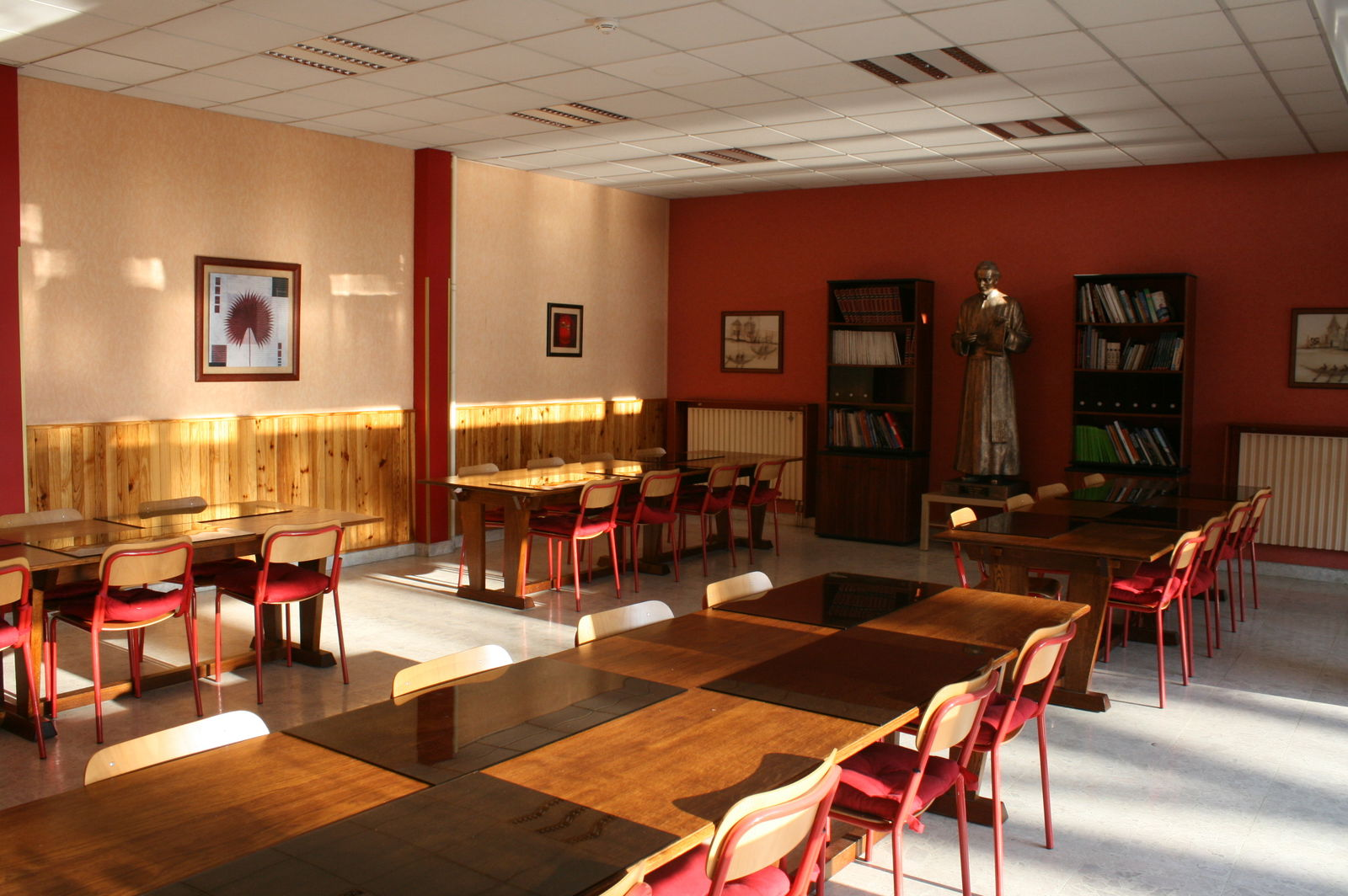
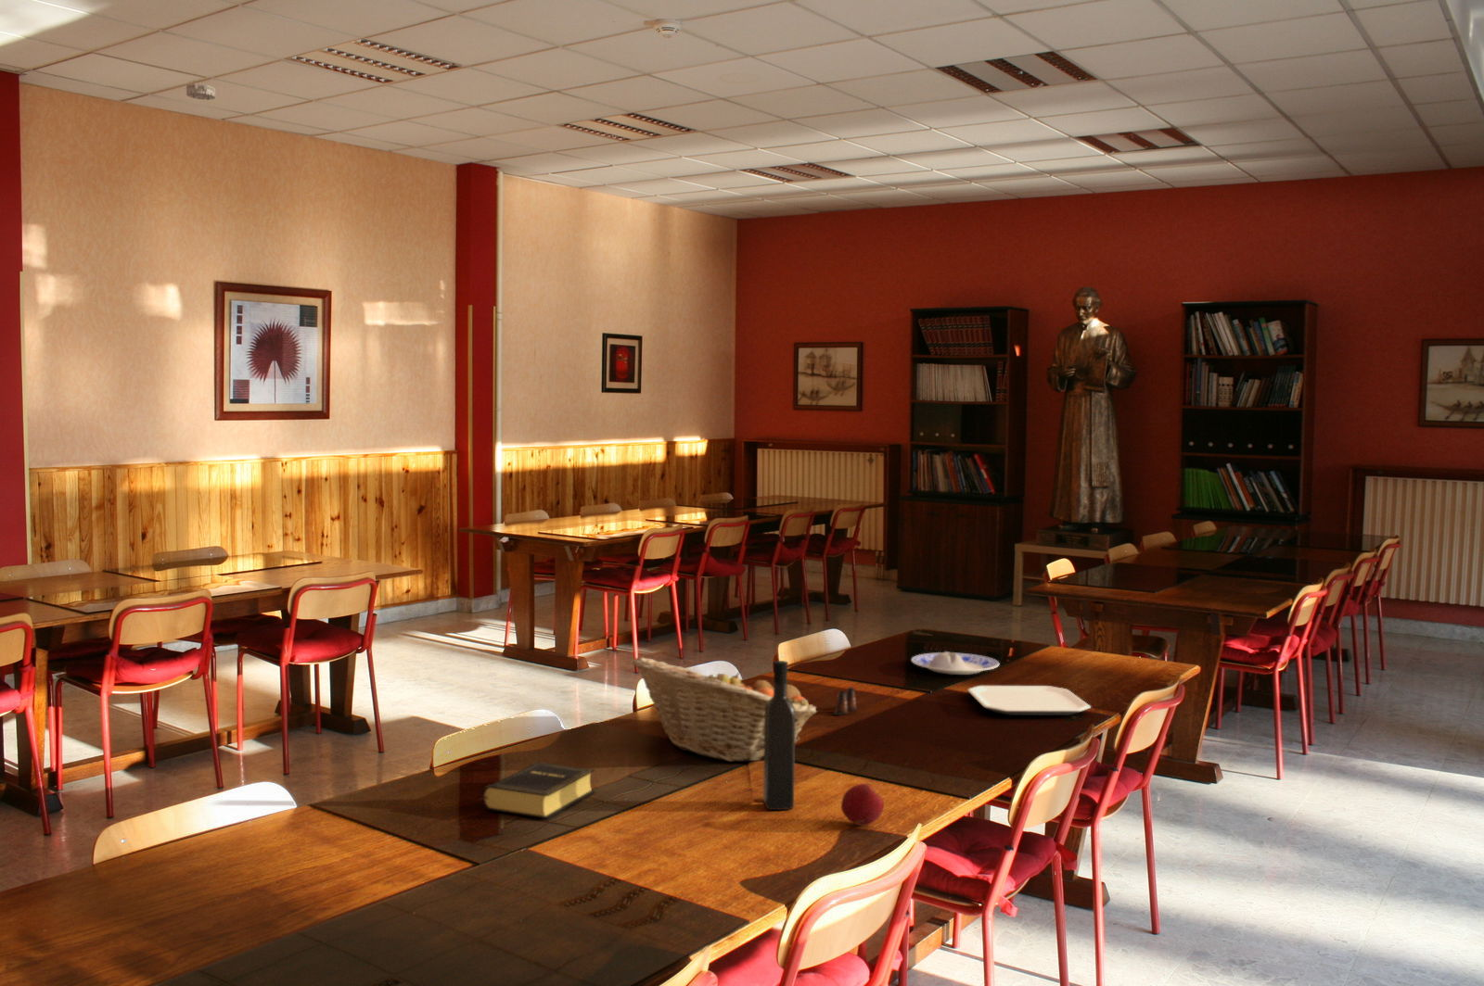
+ apple [840,784,885,826]
+ fruit basket [632,657,818,763]
+ salt shaker [833,687,856,716]
+ wine bottle [763,660,796,811]
+ plate [910,650,1000,676]
+ smoke detector [186,83,216,101]
+ plate [967,684,1092,716]
+ book [478,760,597,819]
